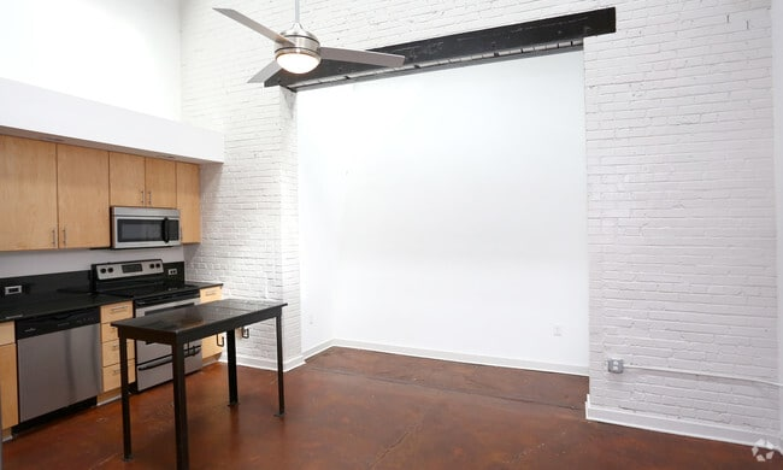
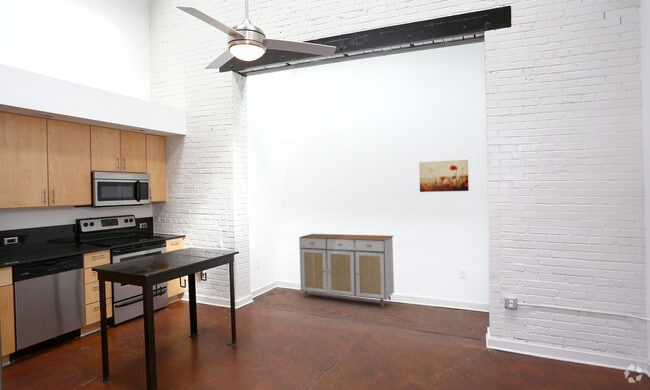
+ wall art [418,159,470,193]
+ sideboard [298,233,395,309]
